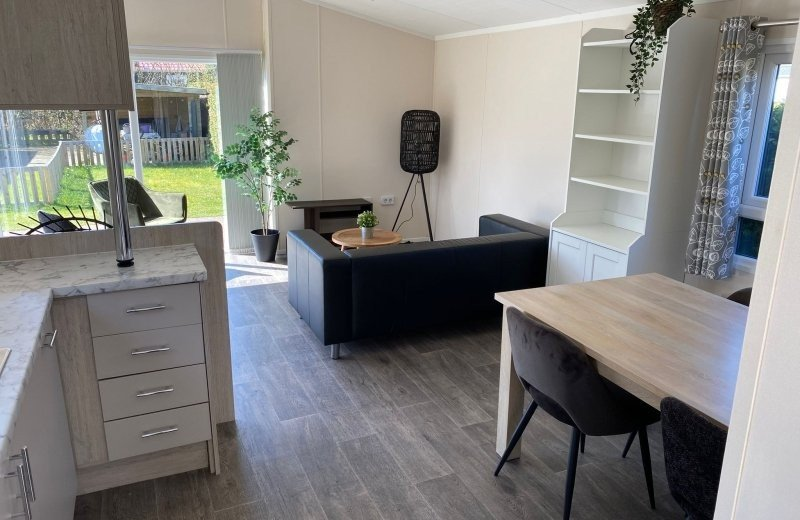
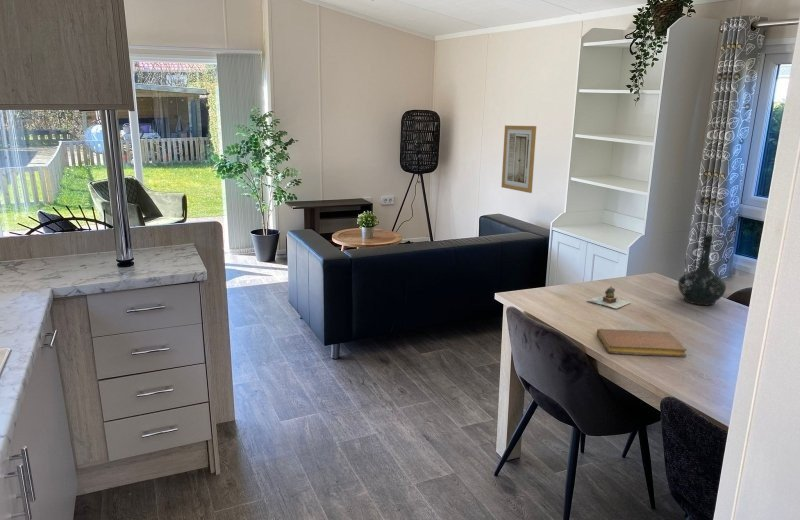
+ wall art [500,124,537,194]
+ bottle [677,234,727,306]
+ notebook [596,328,688,358]
+ teapot [587,285,632,309]
